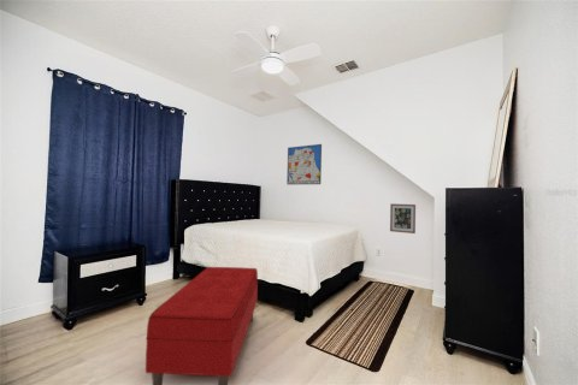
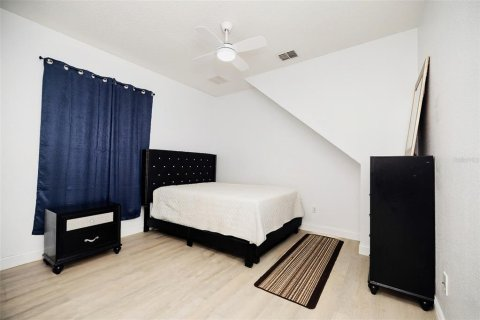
- wall art [285,143,323,185]
- wall art [389,202,417,235]
- bench [144,266,259,385]
